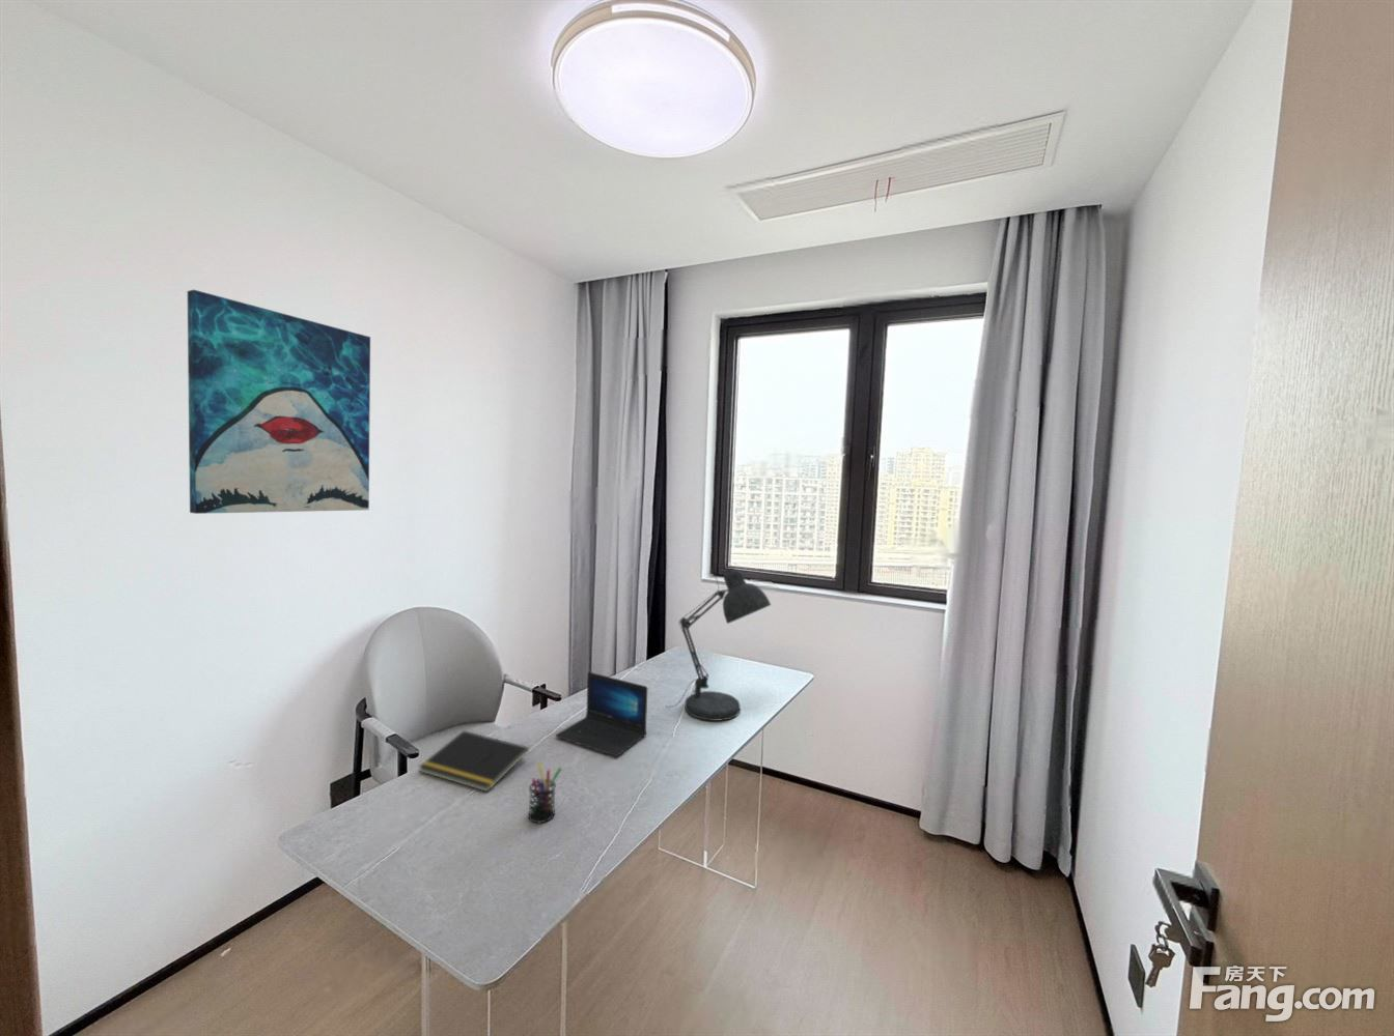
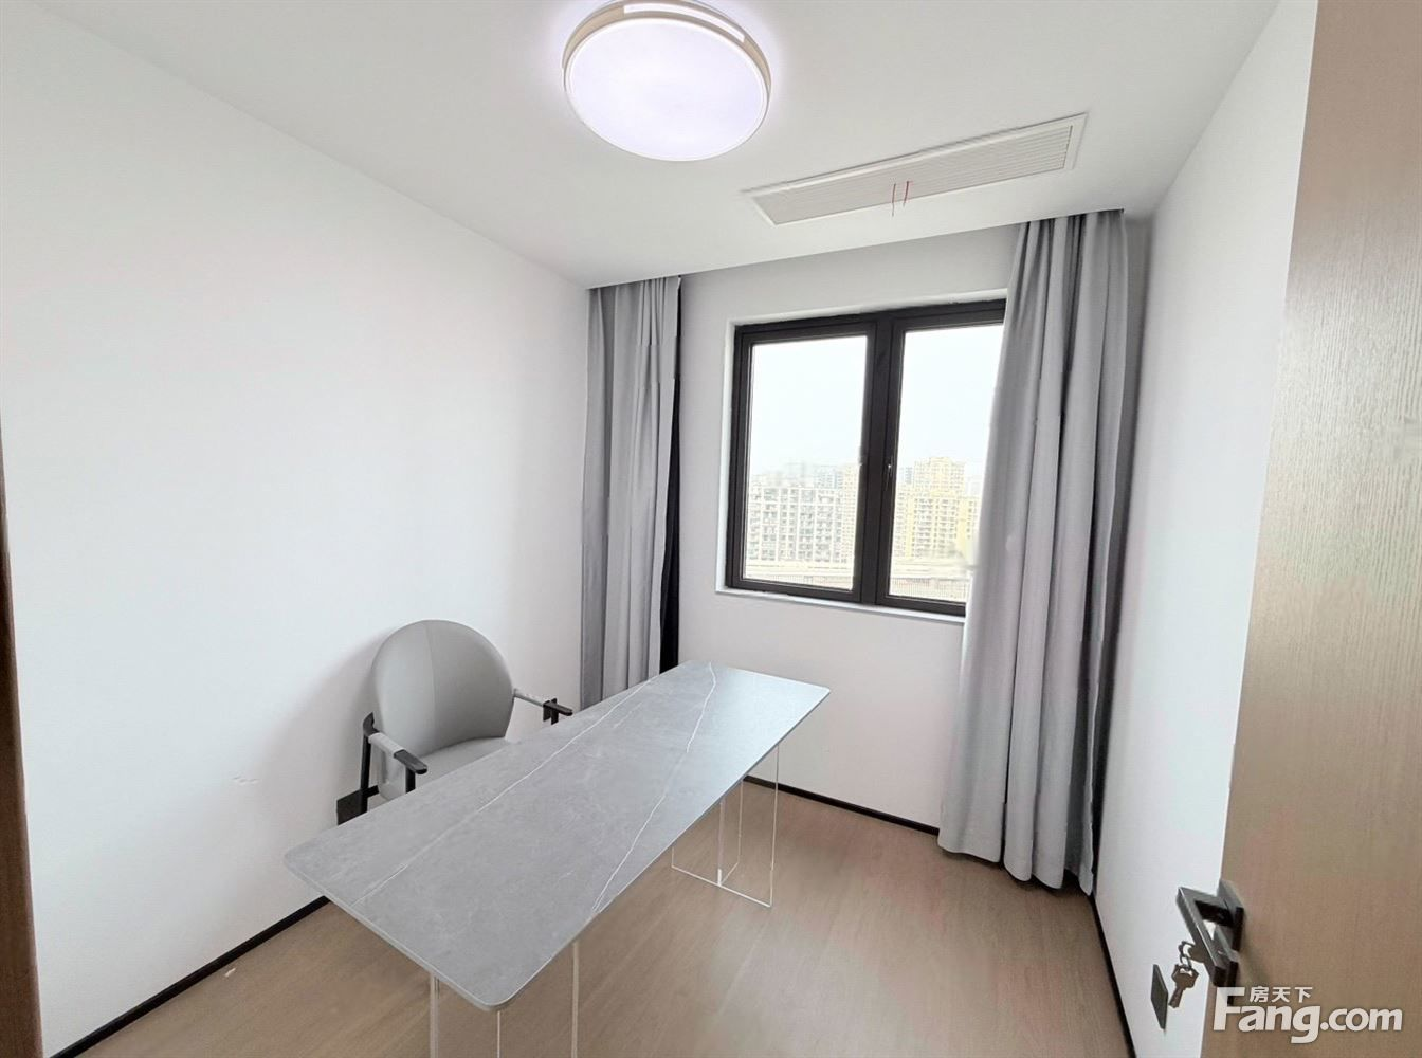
- desk lamp [665,567,772,721]
- notepad [417,729,530,792]
- laptop [554,671,648,757]
- wall art [186,289,371,515]
- pen holder [527,761,563,824]
